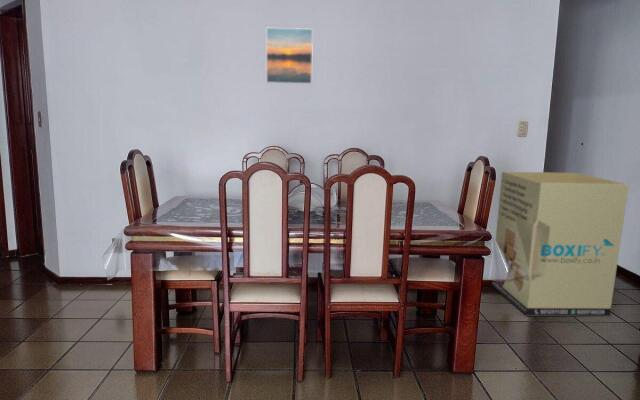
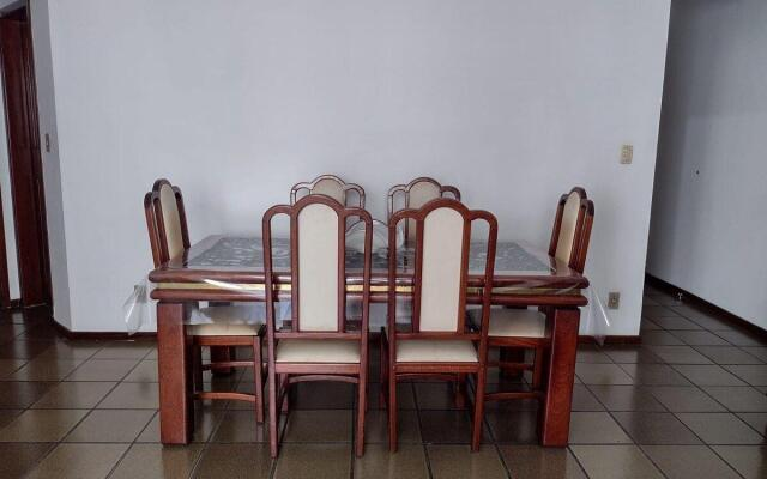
- cardboard box [491,171,630,317]
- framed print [265,27,314,85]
